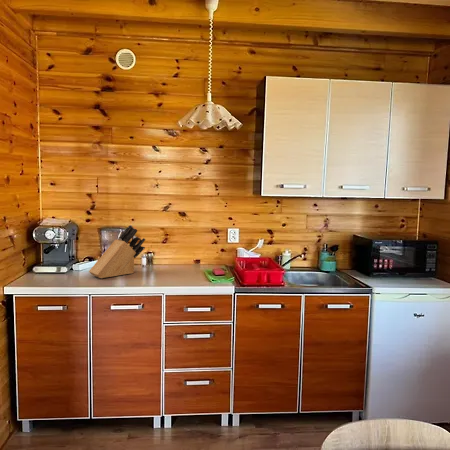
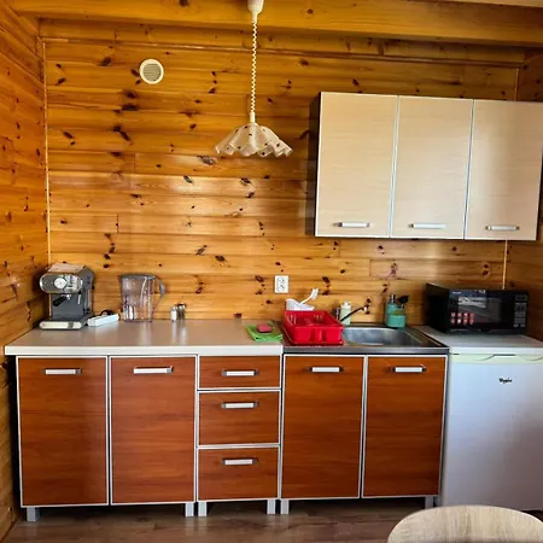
- knife block [88,224,146,279]
